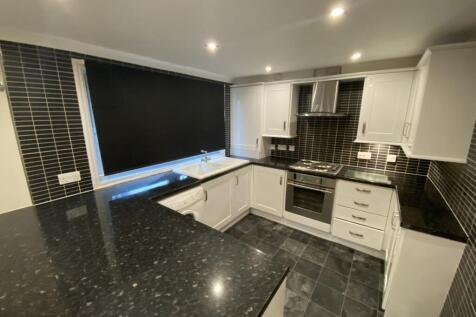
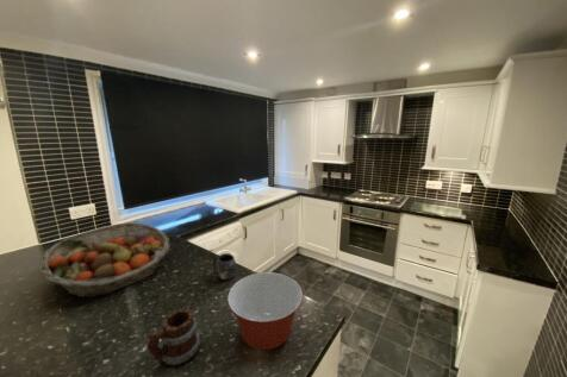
+ mixing bowl [226,271,304,351]
+ mug [210,253,237,282]
+ fruit basket [39,221,170,299]
+ mug [145,308,201,367]
